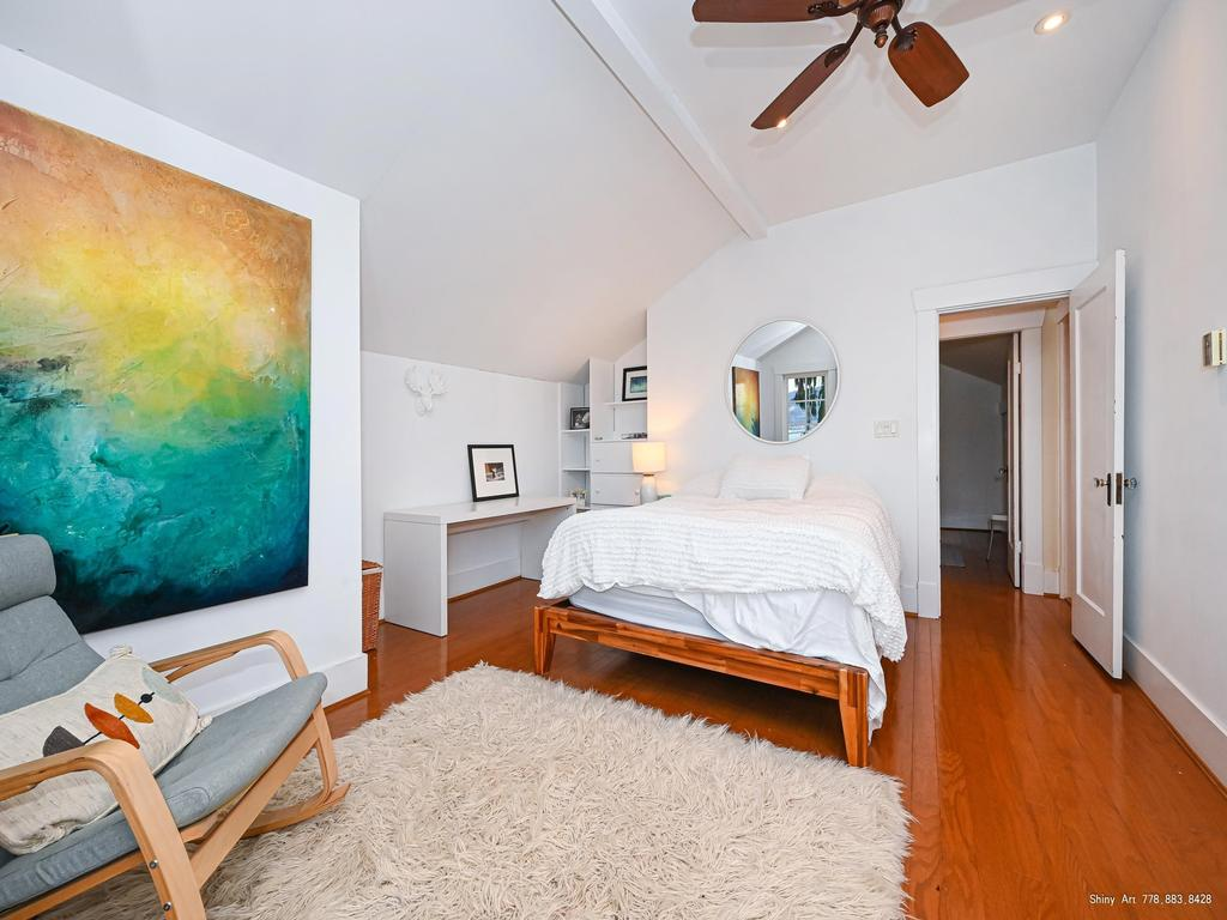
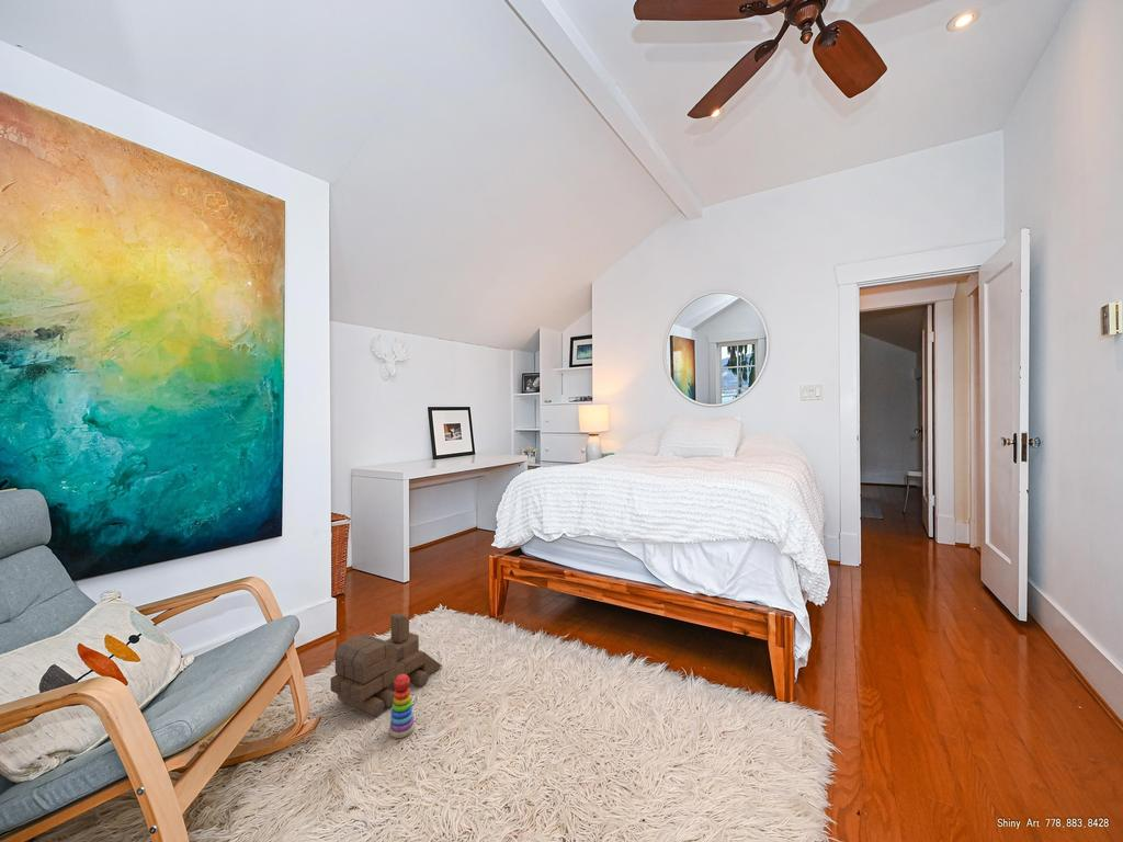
+ toy train [329,612,443,717]
+ stacking toy [388,674,416,739]
